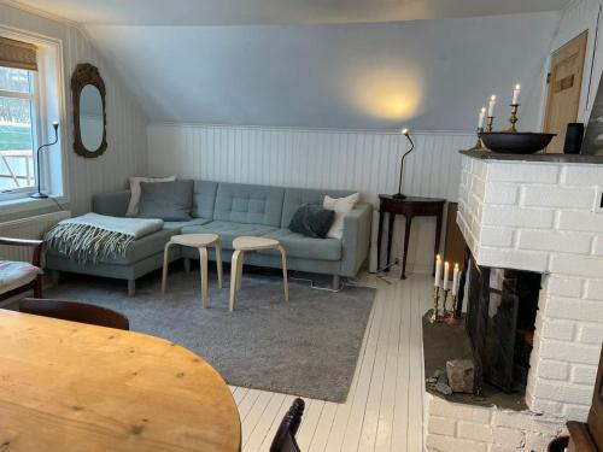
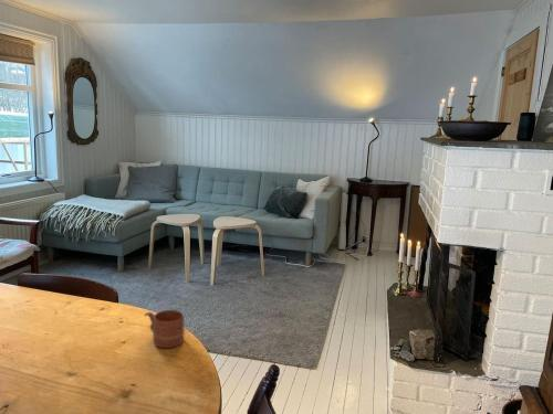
+ mug [144,309,185,349]
